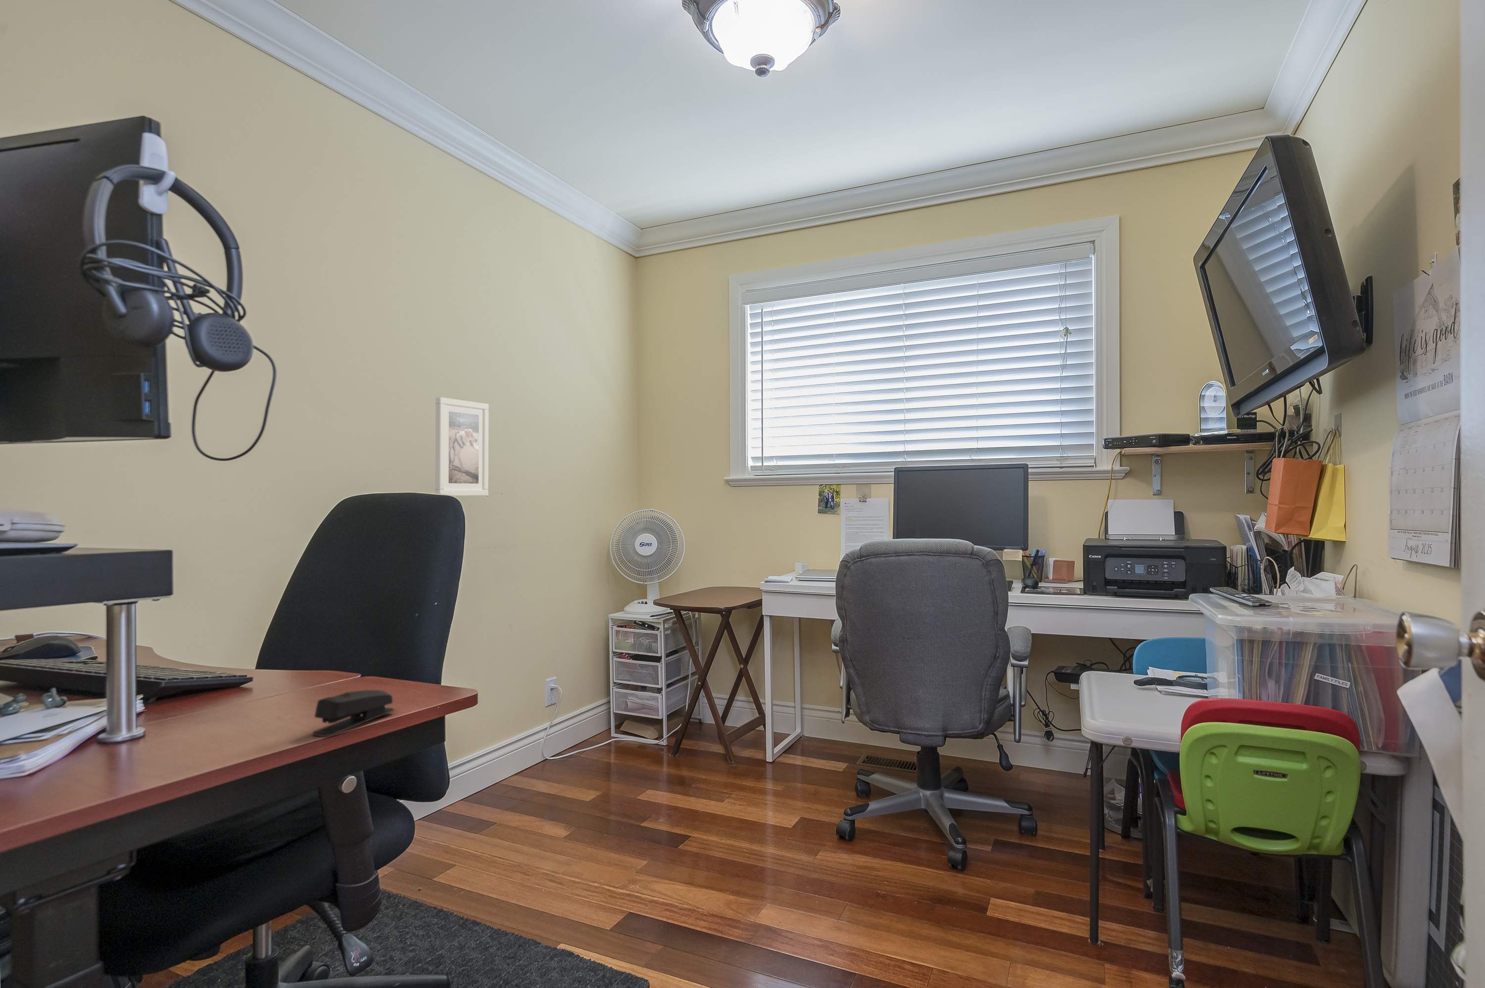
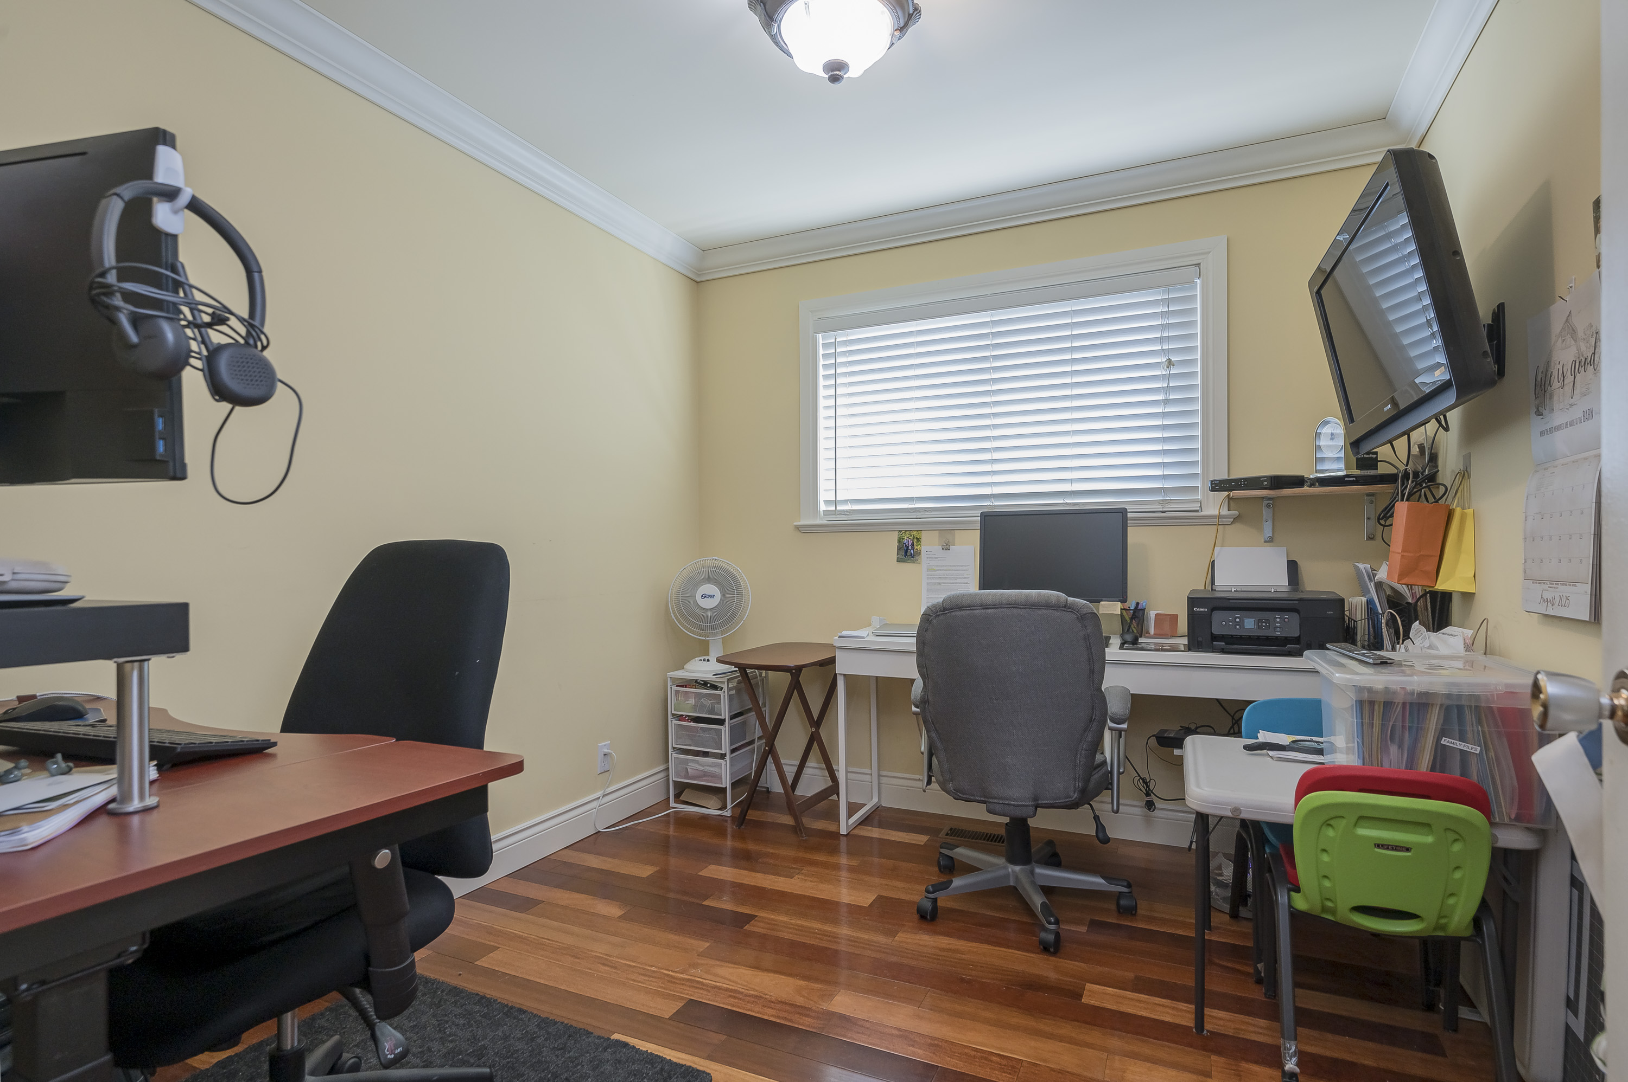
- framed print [435,397,489,496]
- stapler [312,689,395,737]
